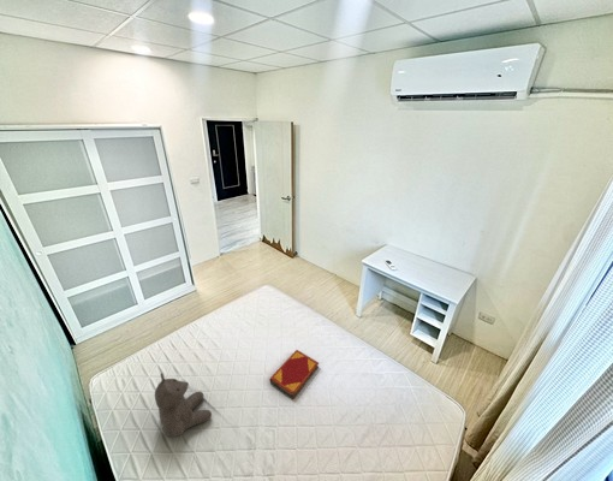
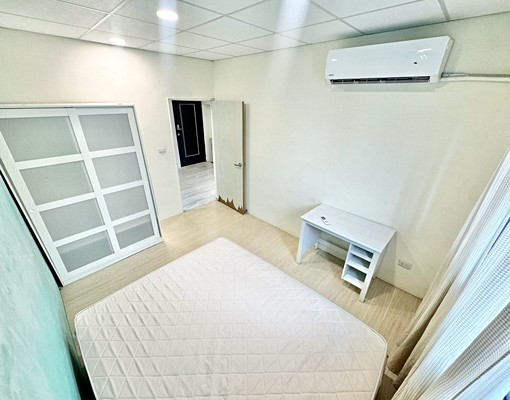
- teddy bear [154,372,213,438]
- hardback book [269,349,320,400]
